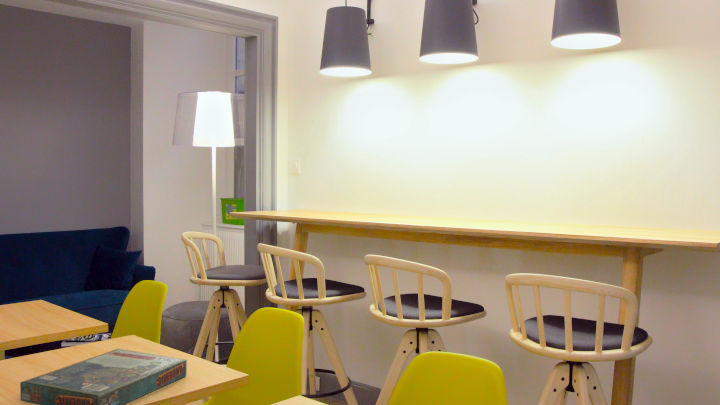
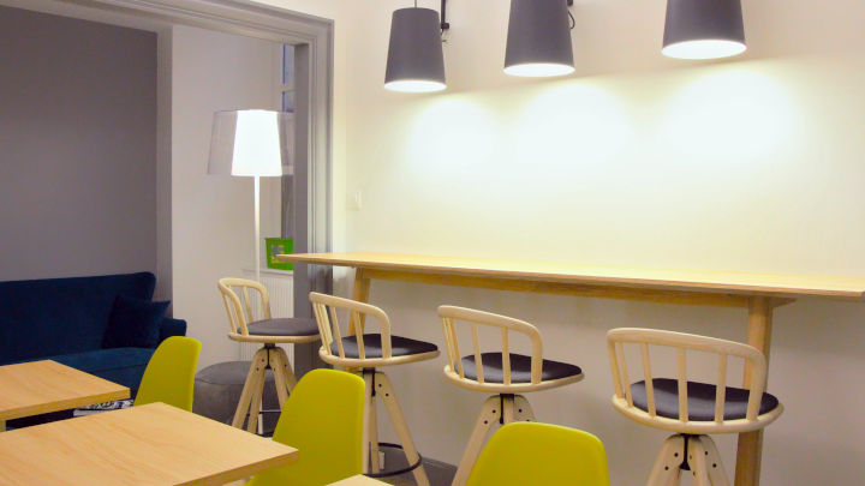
- board game [19,348,188,405]
